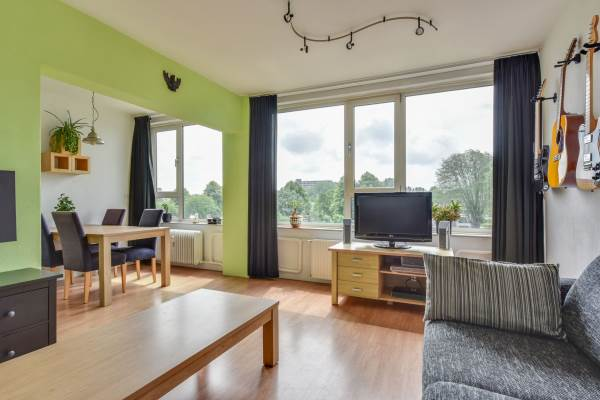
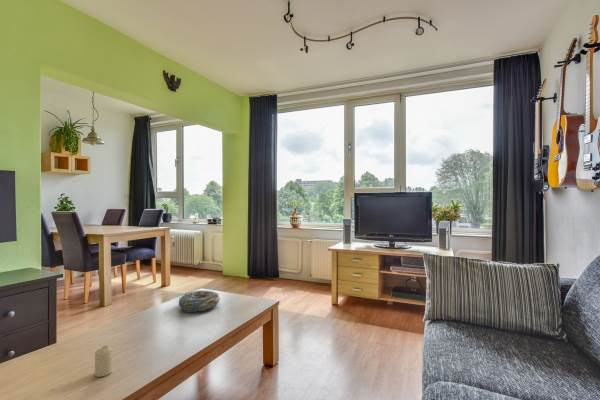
+ candle [94,344,113,378]
+ decorative bowl [178,289,220,313]
